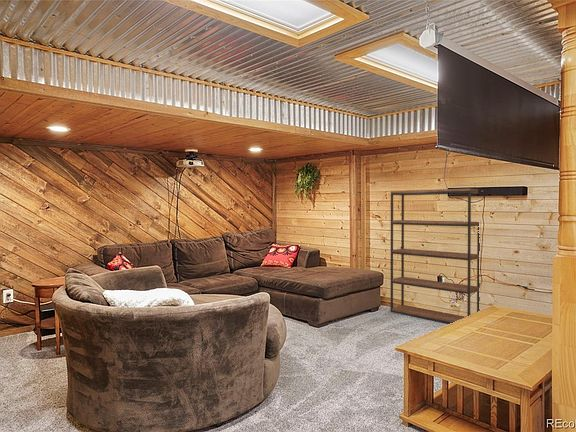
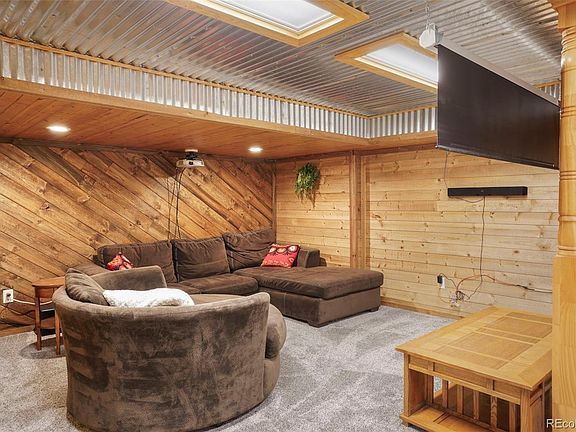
- shelving unit [390,187,481,325]
